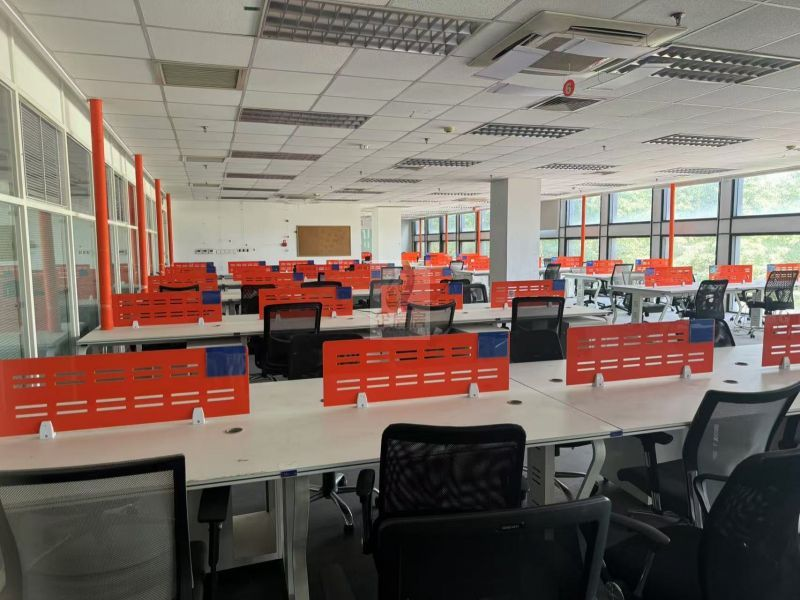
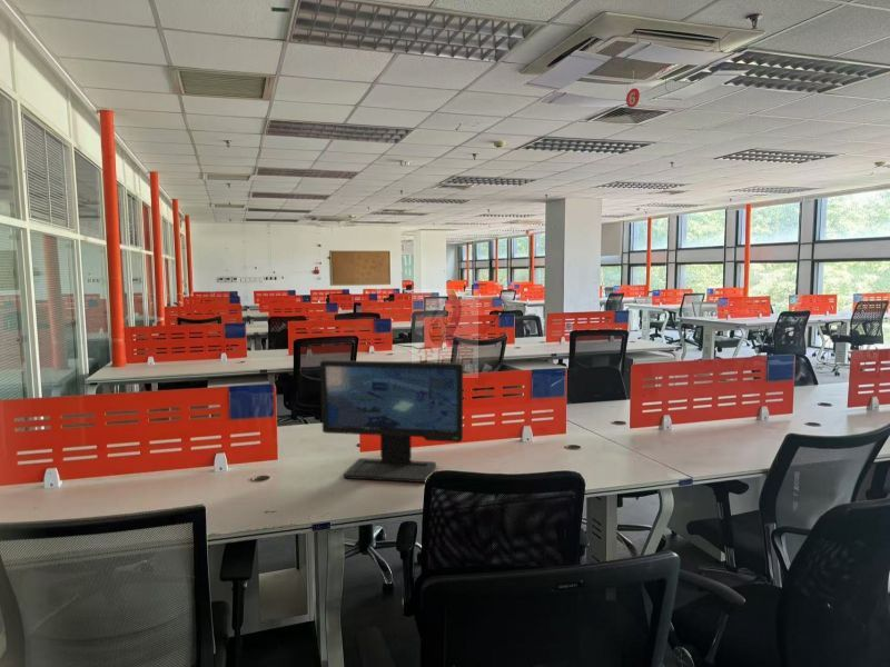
+ computer monitor [319,359,464,484]
